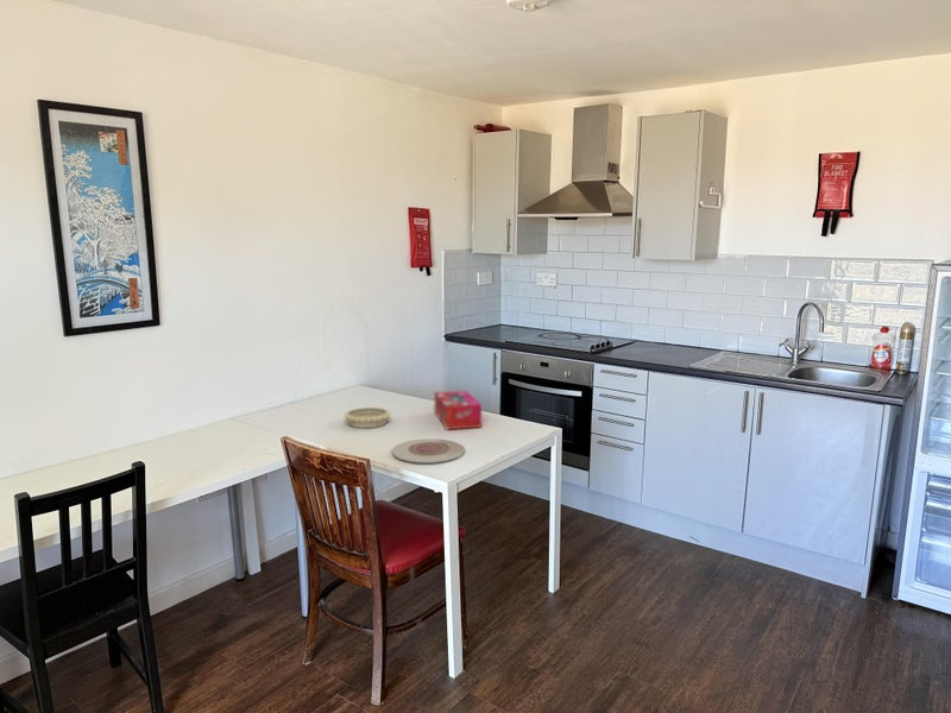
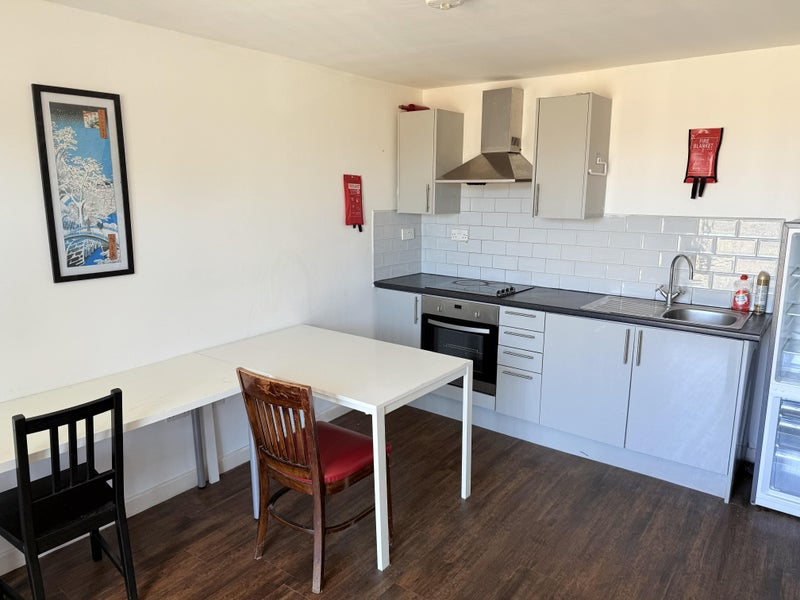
- decorative bowl [344,406,391,429]
- plate [391,437,466,465]
- tissue box [434,390,483,430]
